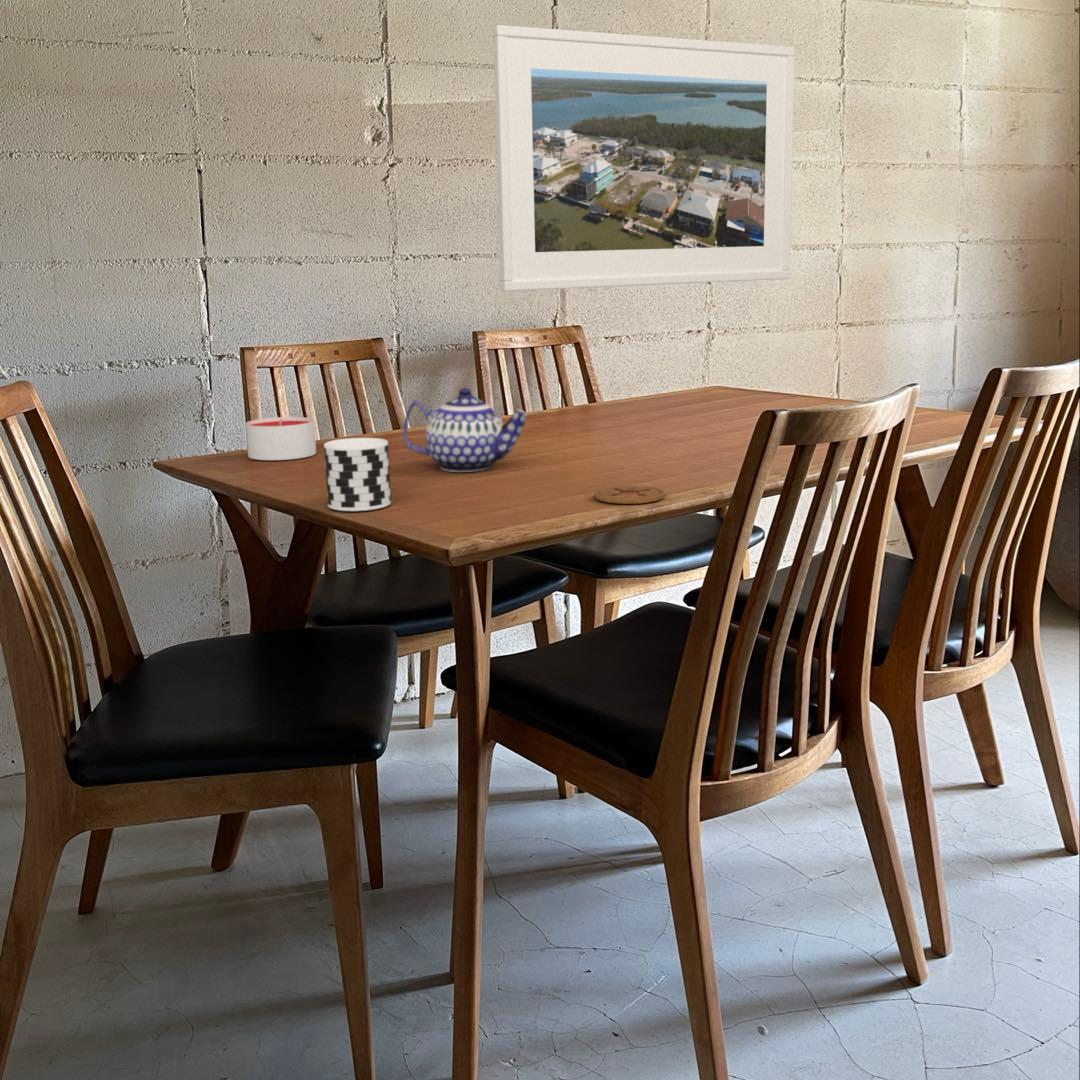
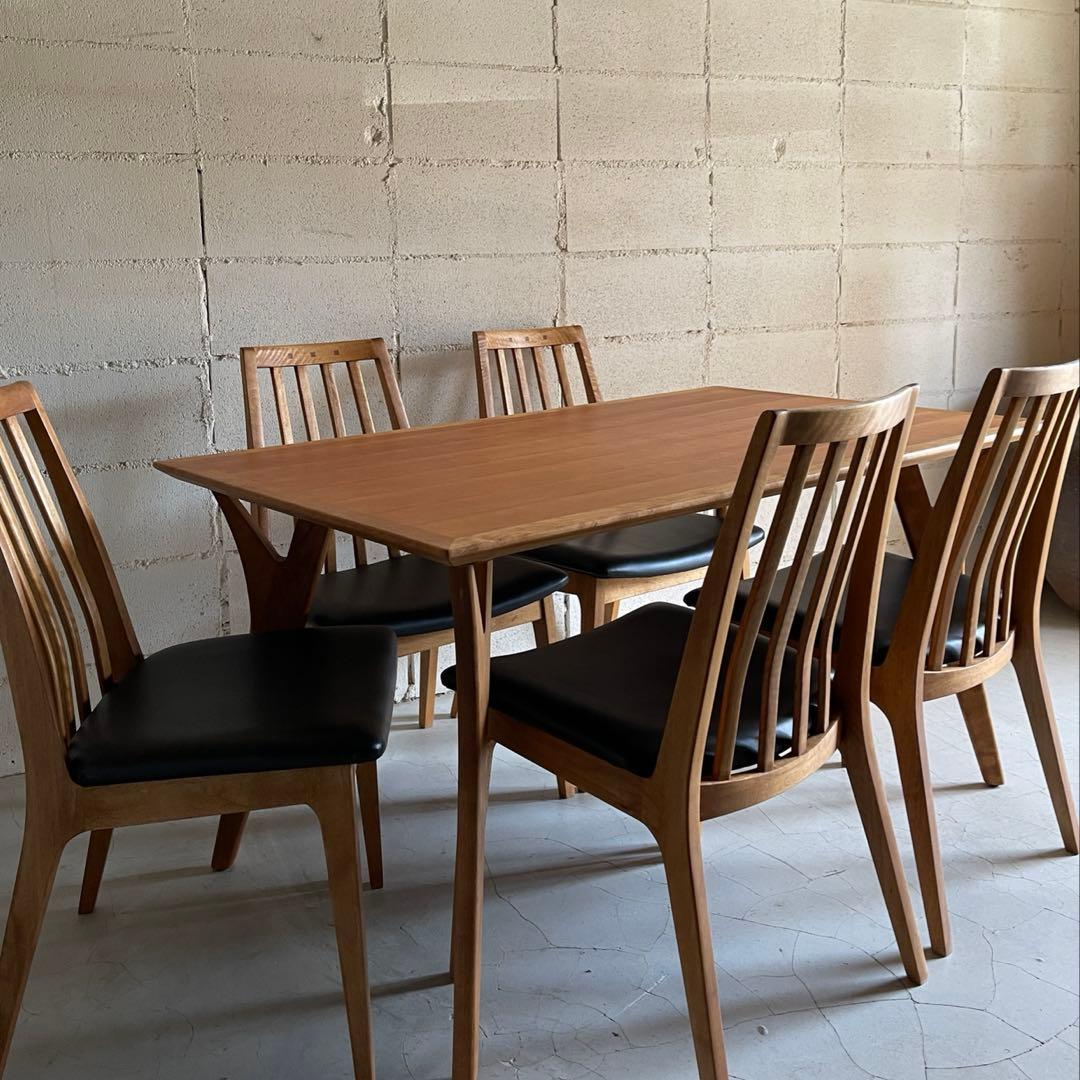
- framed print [492,24,796,292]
- teapot [402,387,528,473]
- coaster [593,485,666,505]
- cup [323,437,392,512]
- candle [245,416,317,461]
